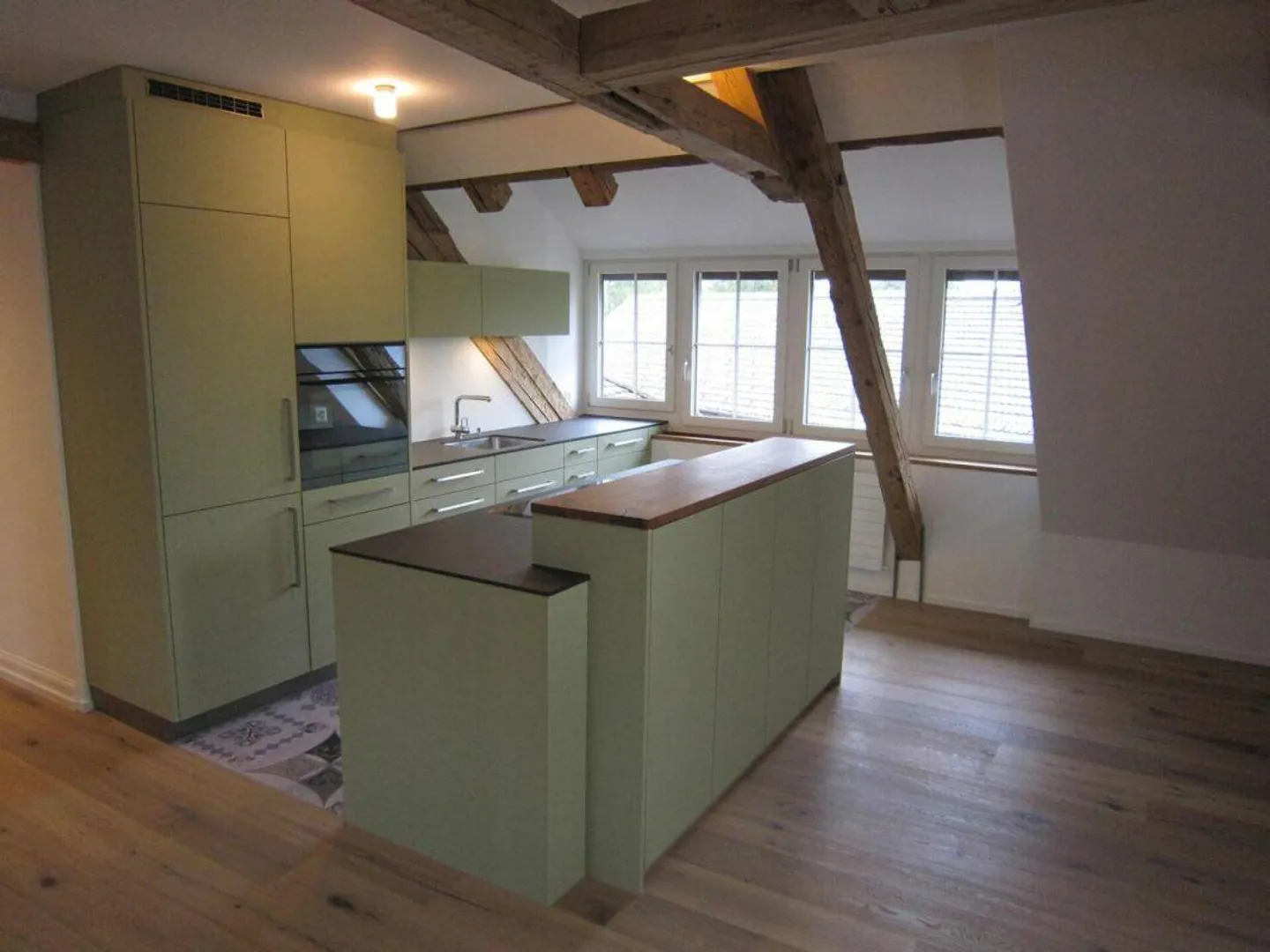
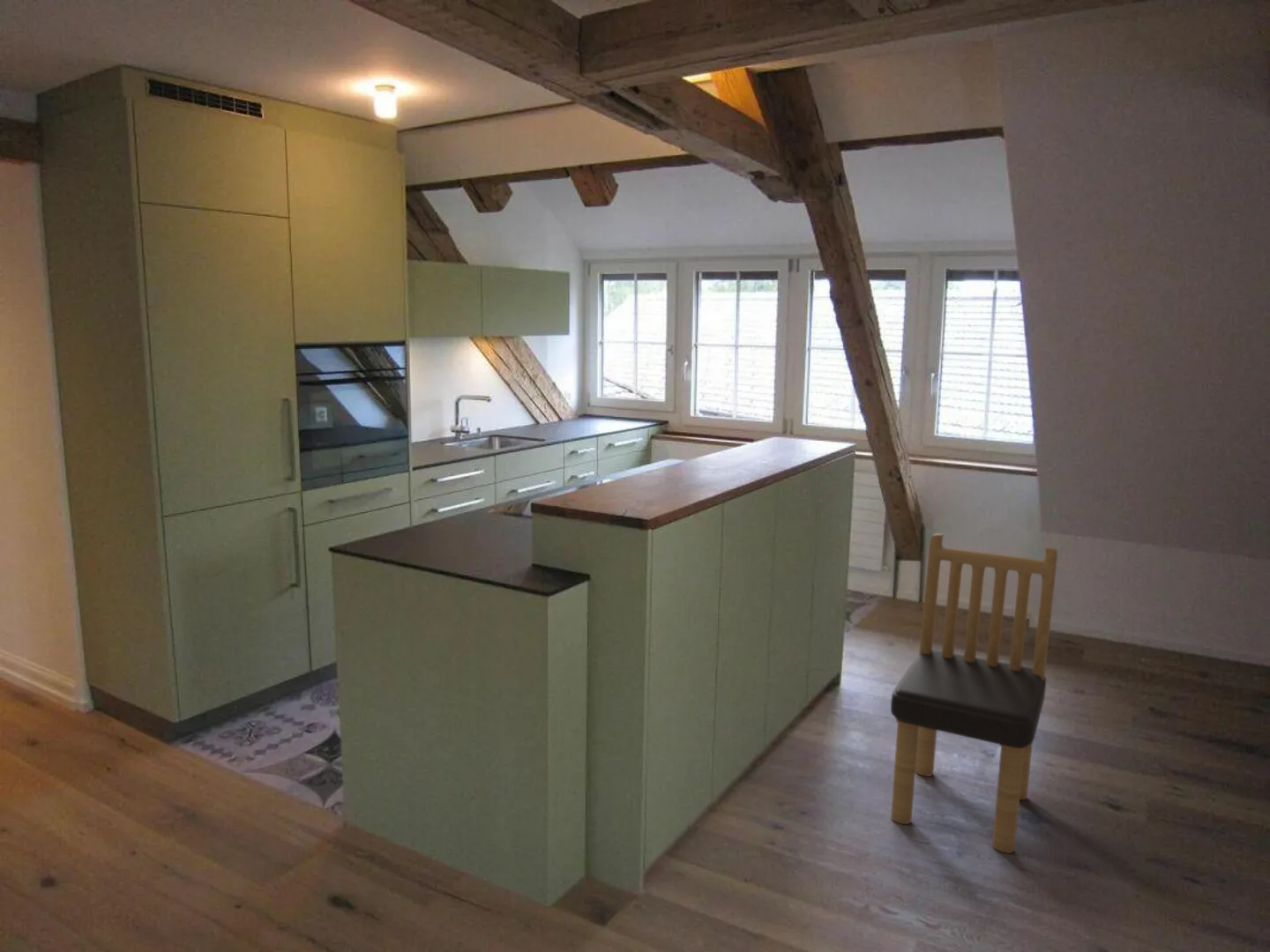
+ dining chair [890,532,1058,854]
